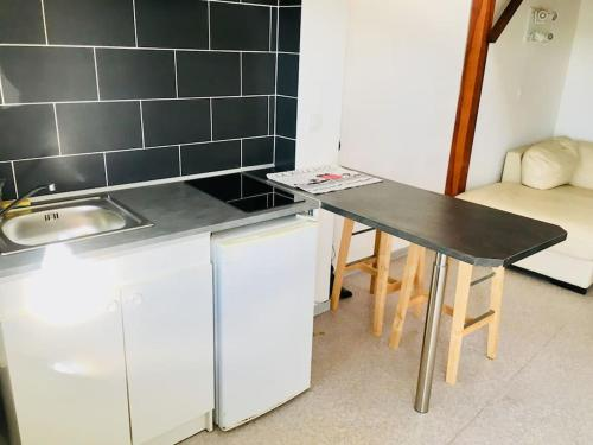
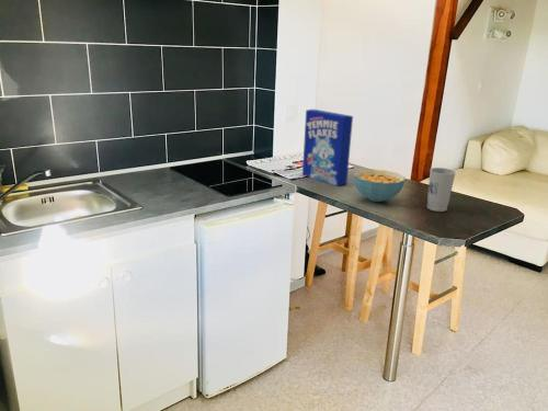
+ cup [426,167,457,213]
+ cereal bowl [353,169,406,203]
+ cereal box [301,109,354,187]
